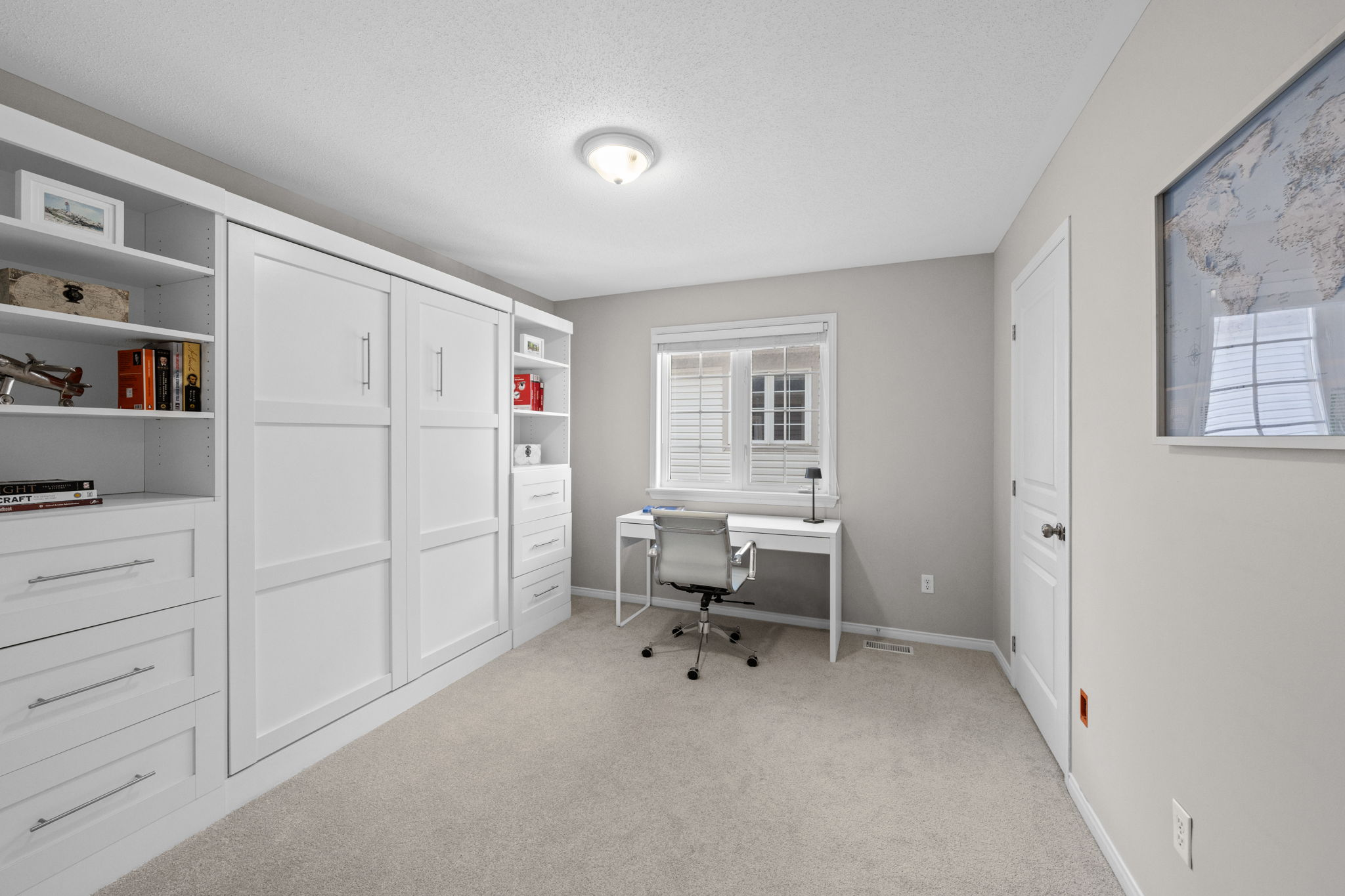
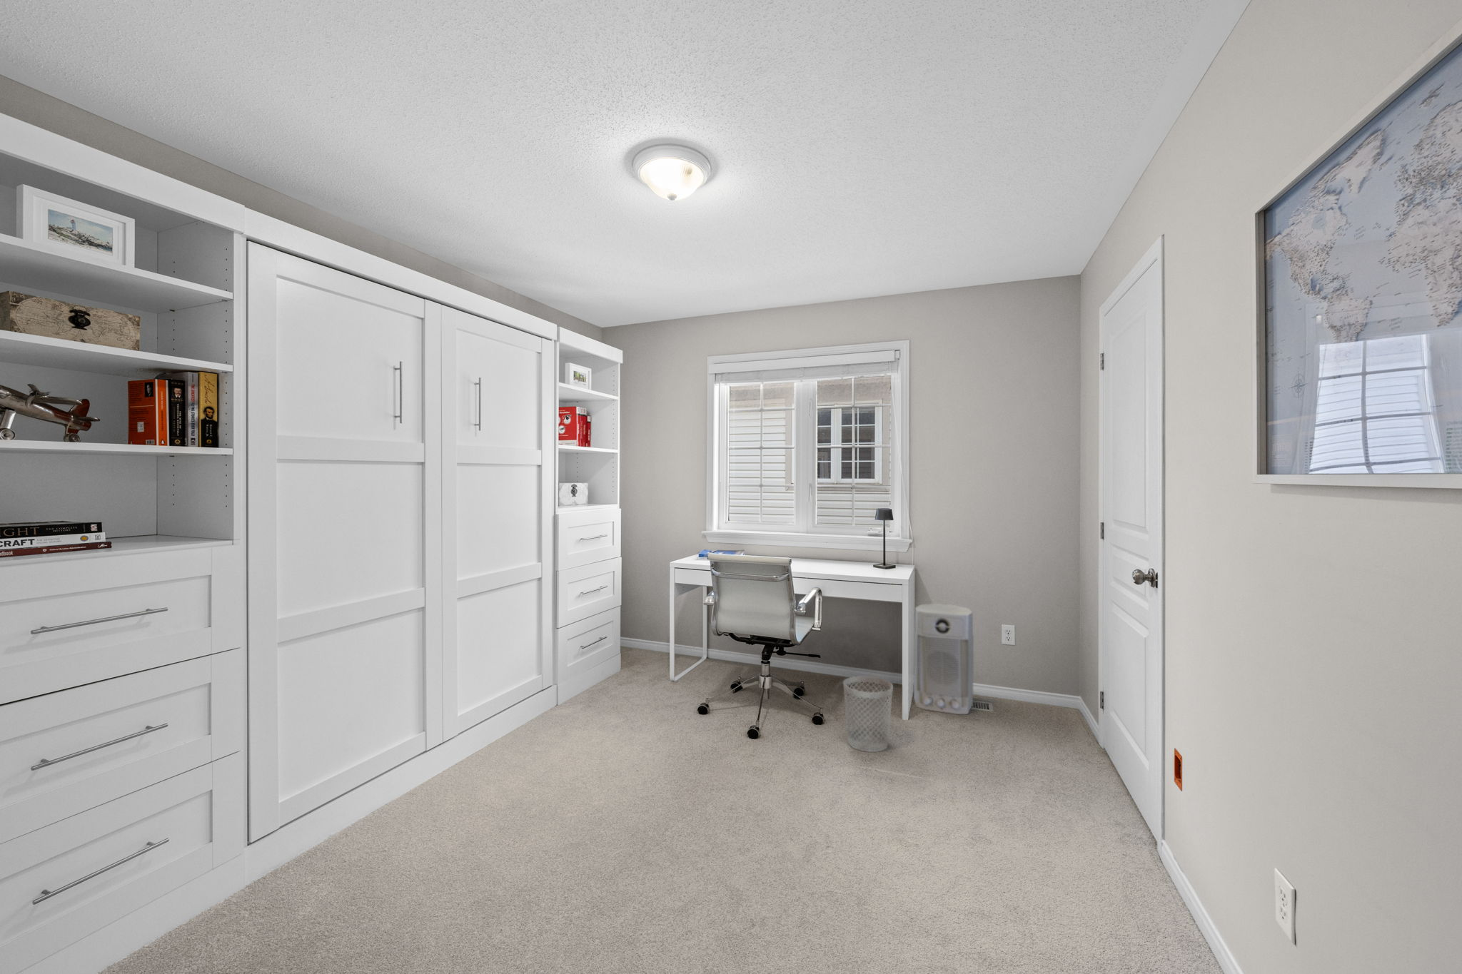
+ air purifier [913,603,974,715]
+ wastebasket [842,676,894,753]
